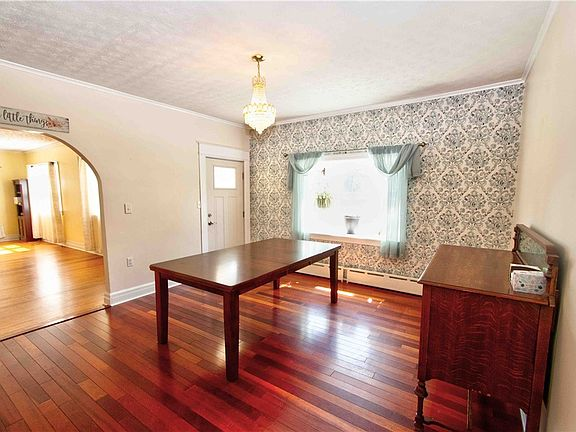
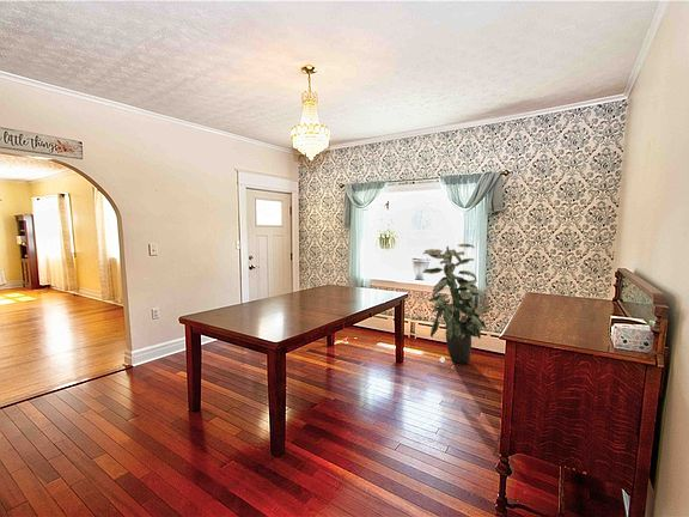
+ indoor plant [421,243,489,365]
